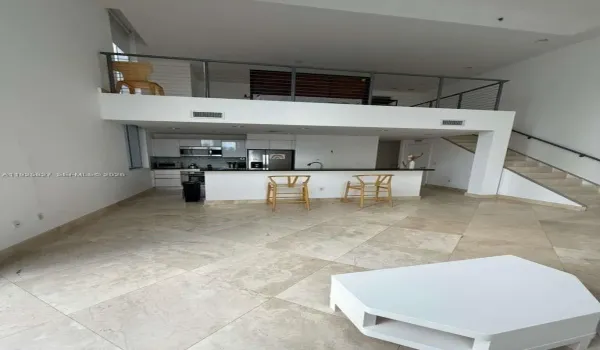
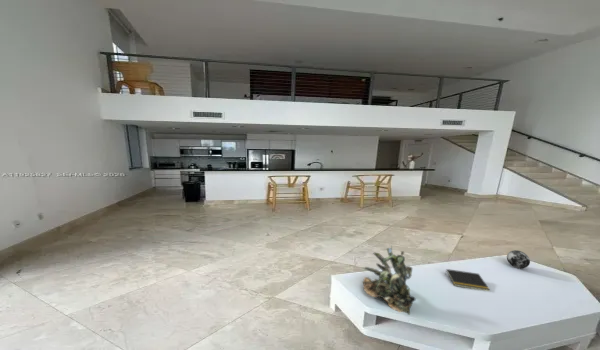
+ decorative orb [506,249,531,269]
+ plant [362,243,416,315]
+ notepad [444,268,491,292]
